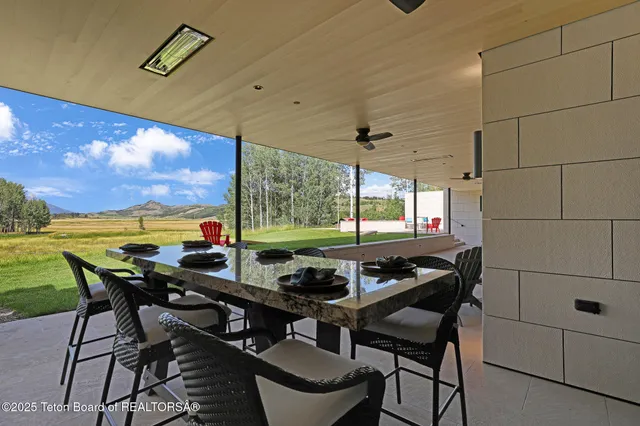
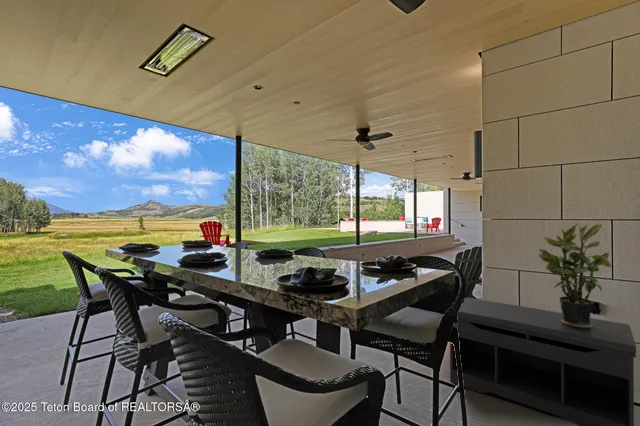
+ bench [449,297,637,426]
+ potted plant [538,221,612,328]
